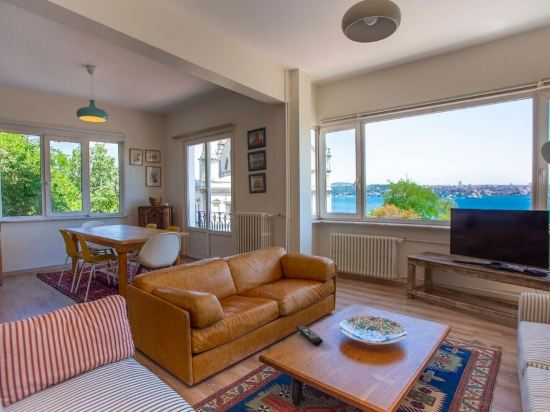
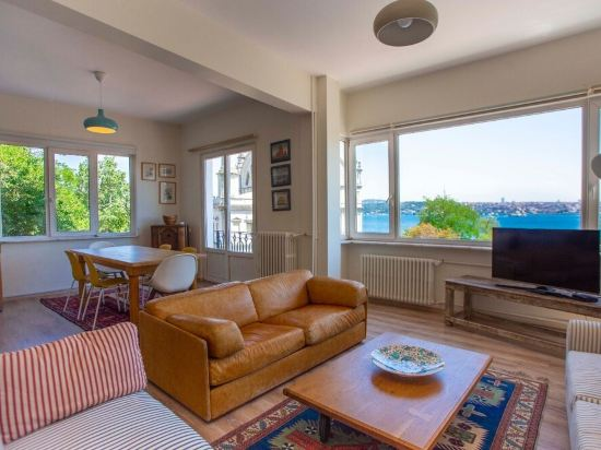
- remote control [294,324,324,346]
